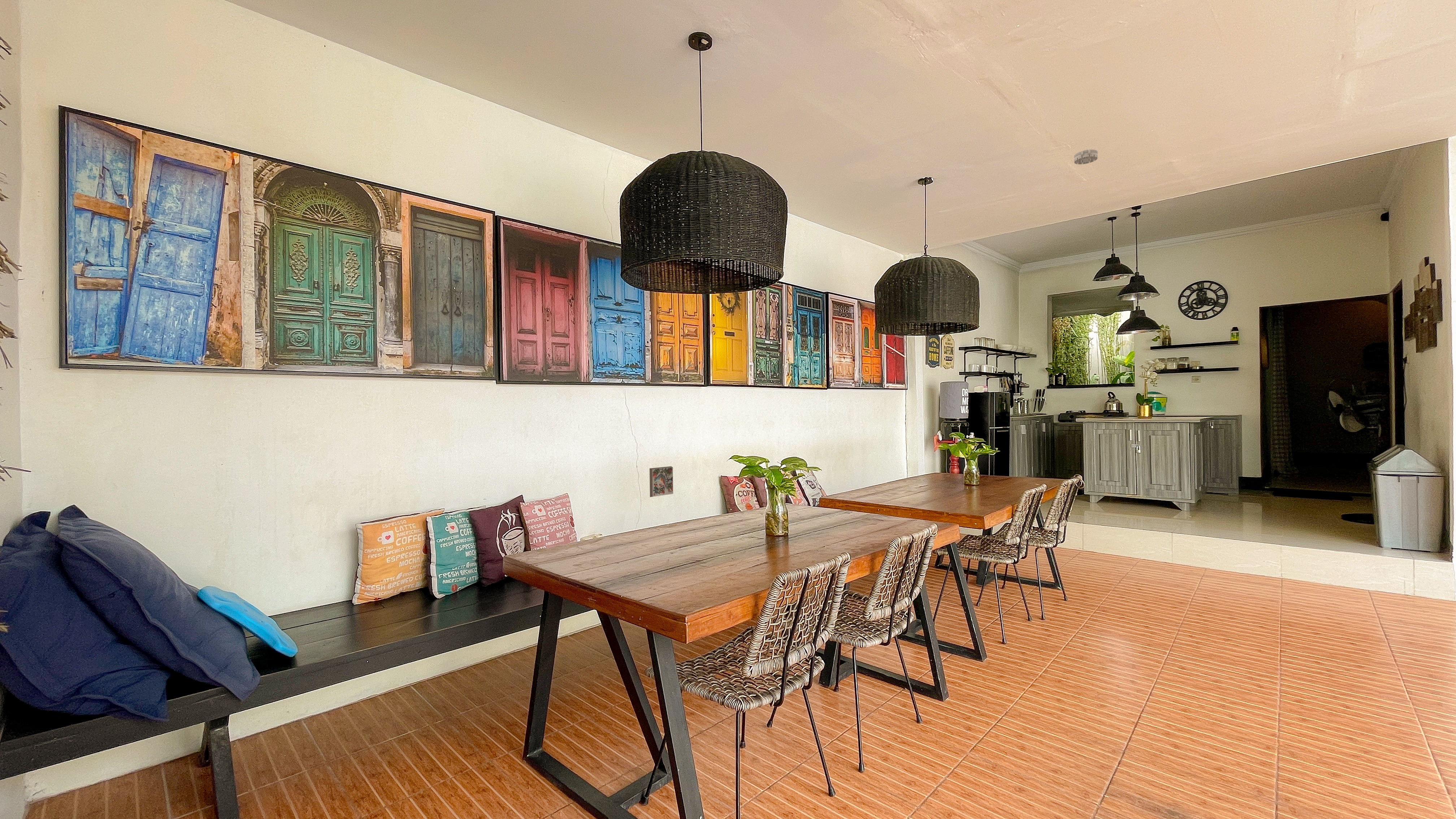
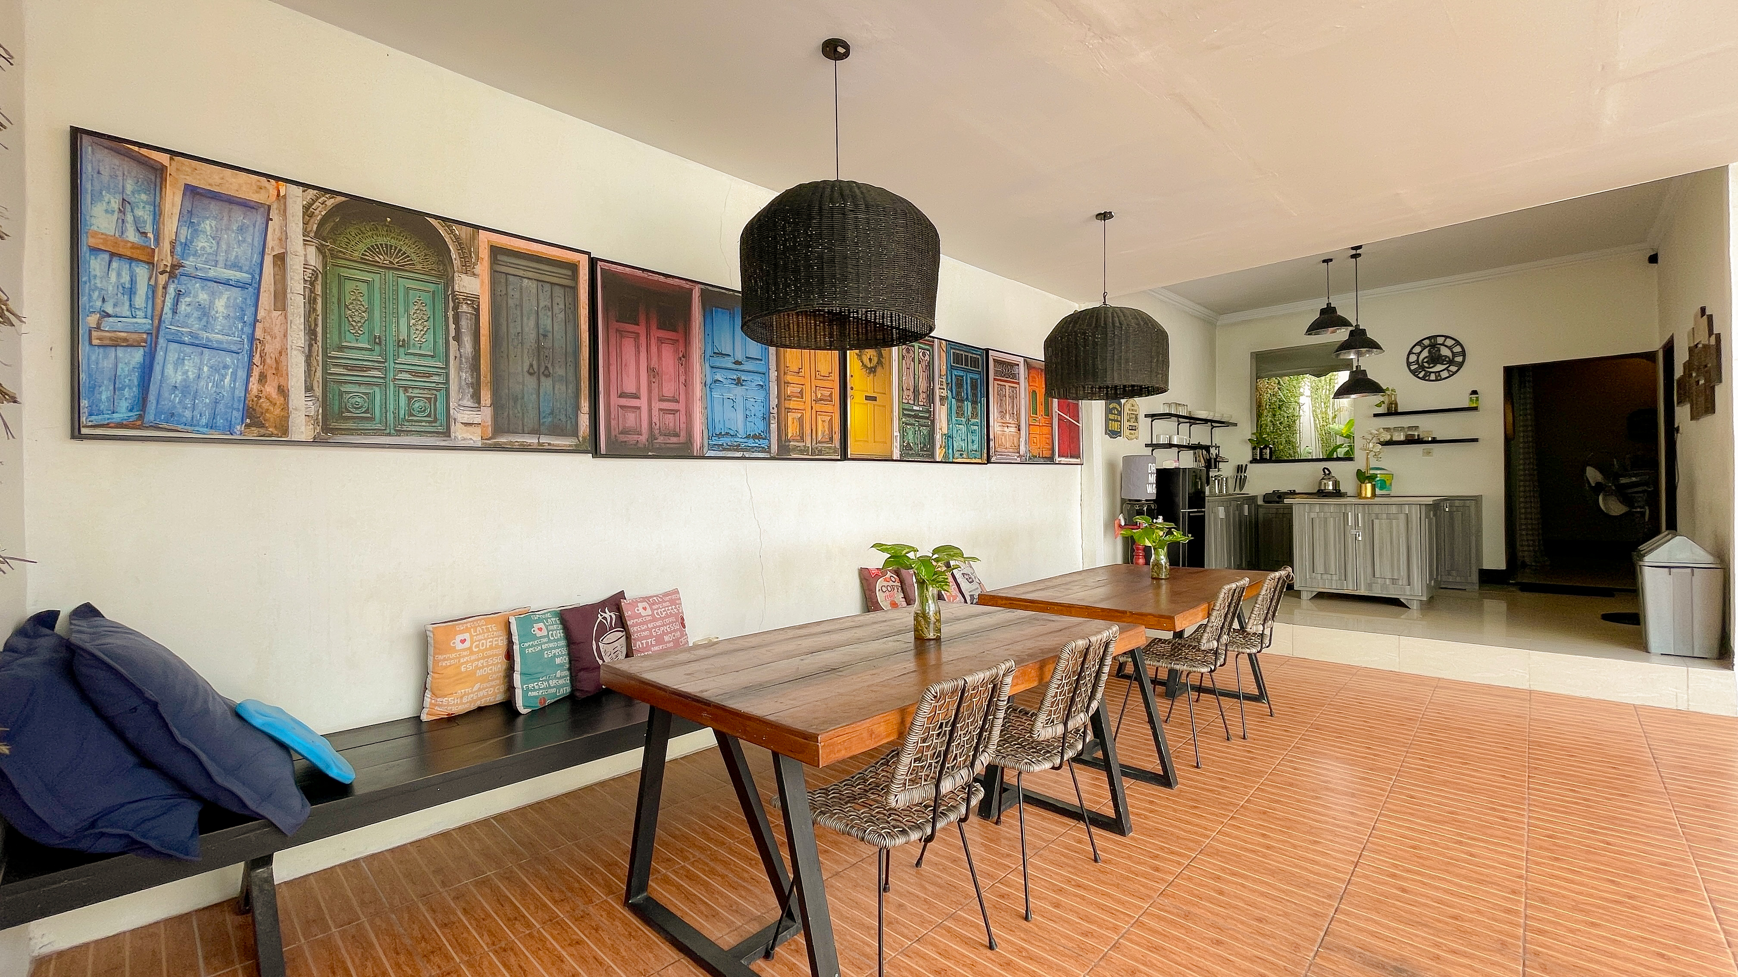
- smoke detector [1074,149,1098,165]
- decorative tile [649,466,673,497]
